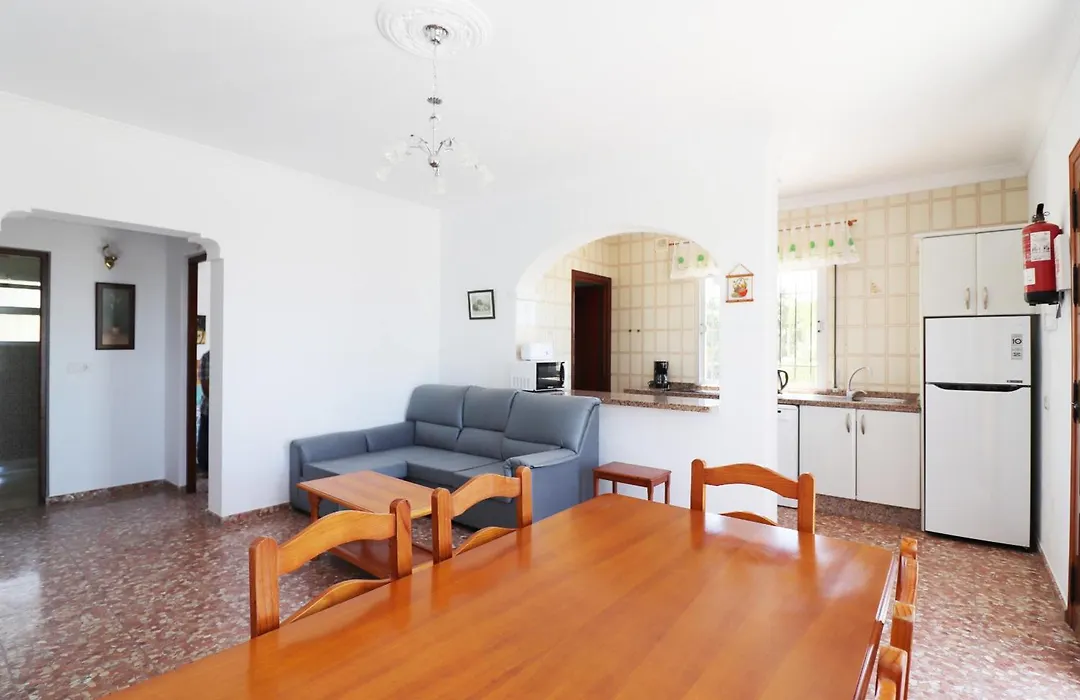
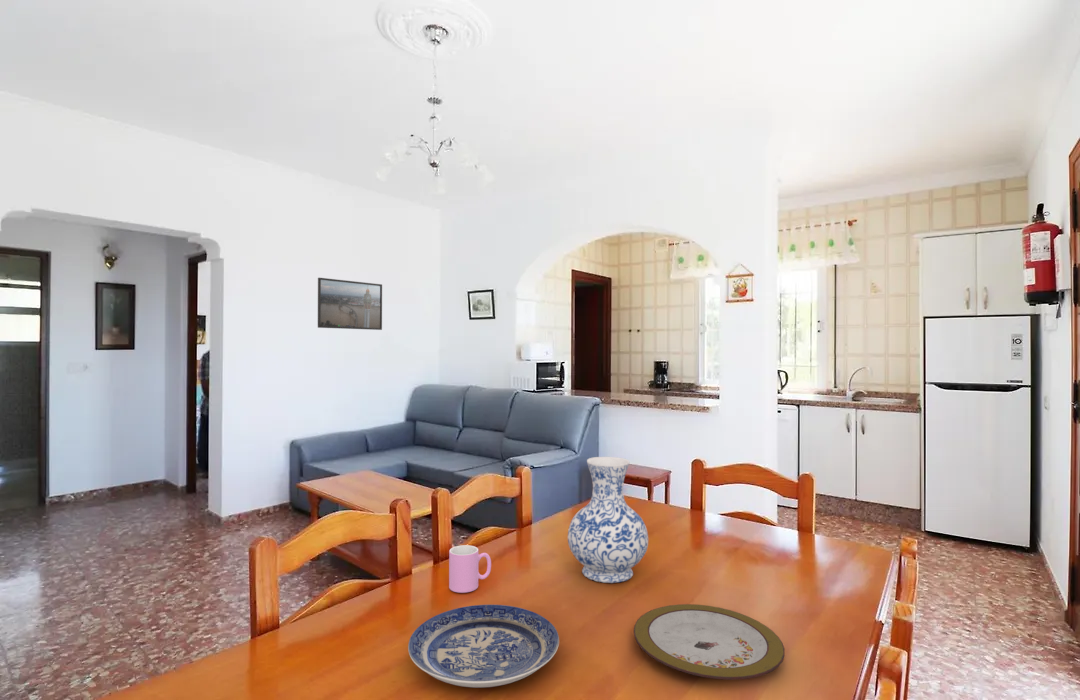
+ vase [567,456,649,584]
+ cup [448,544,492,594]
+ plate [407,604,560,688]
+ plate [633,603,786,681]
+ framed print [317,277,383,331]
